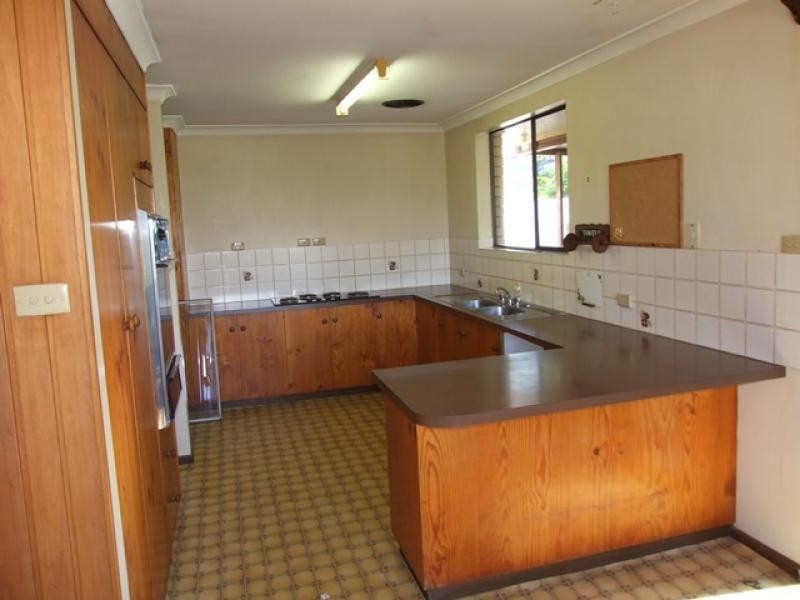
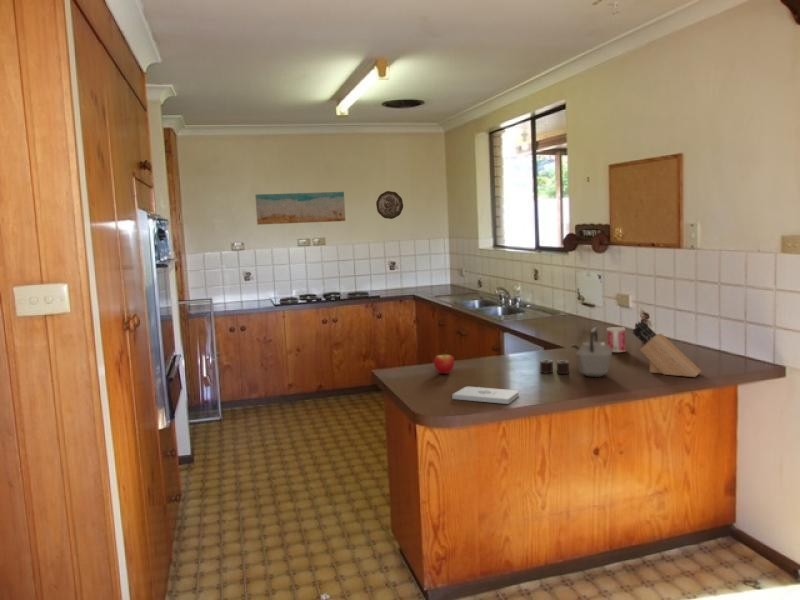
+ mug [606,326,627,353]
+ notepad [451,386,520,405]
+ apple [433,348,455,375]
+ kettle [539,327,613,378]
+ decorative plate [375,190,404,220]
+ wall art [254,191,346,226]
+ knife block [632,319,702,378]
